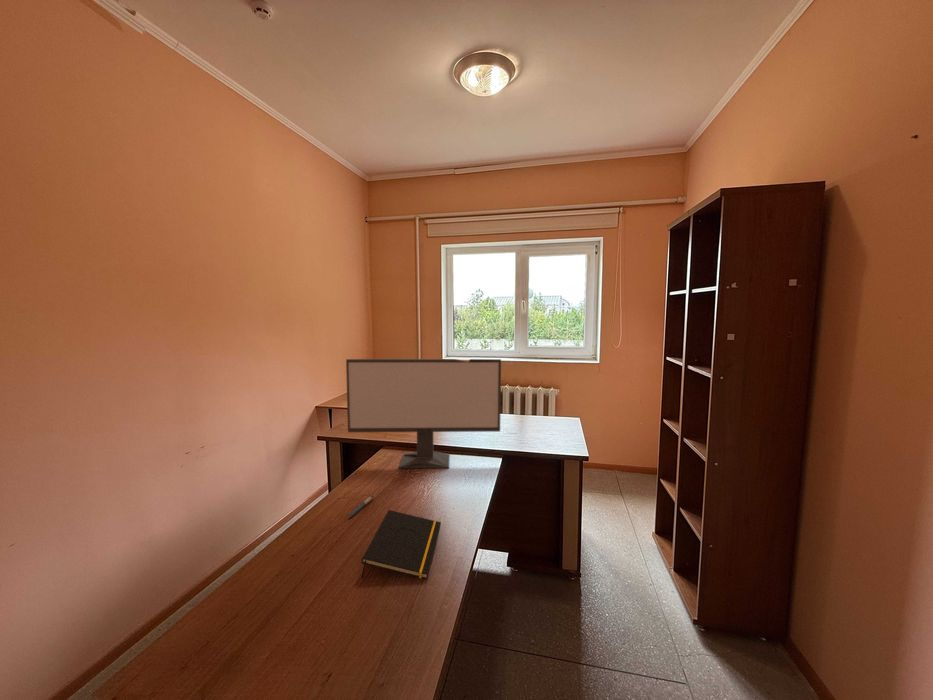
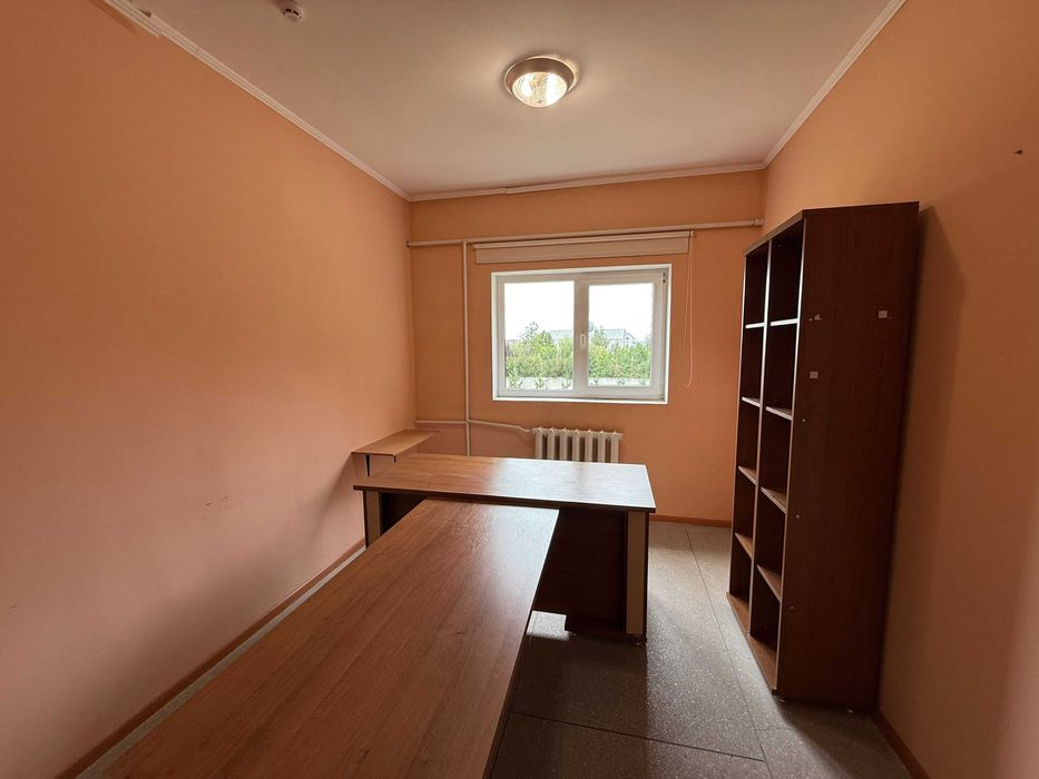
- notepad [360,509,442,580]
- pen [347,493,375,519]
- computer monitor [345,358,502,469]
